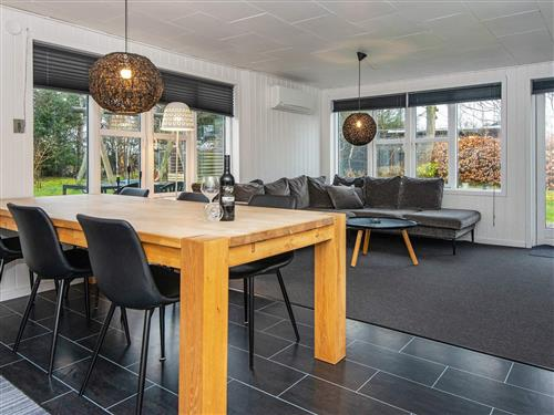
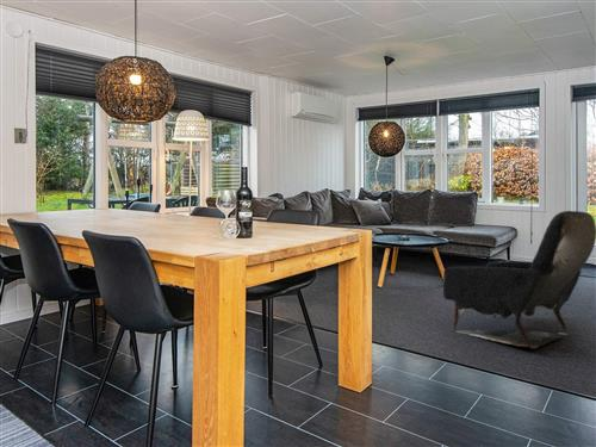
+ armchair [442,210,596,350]
